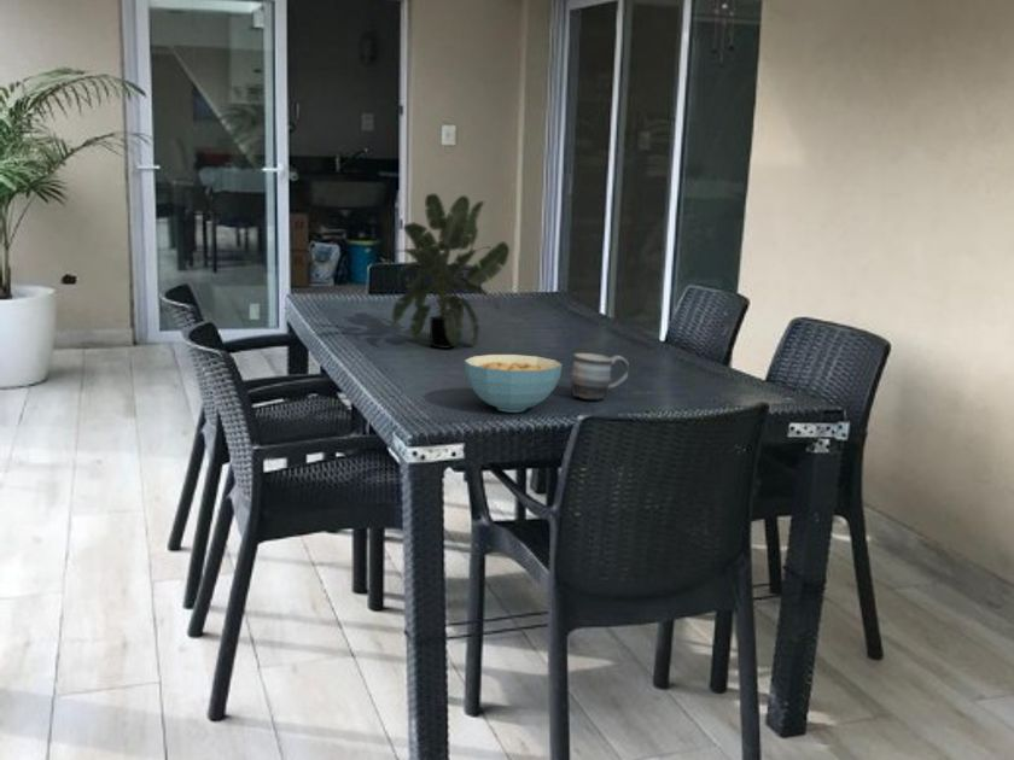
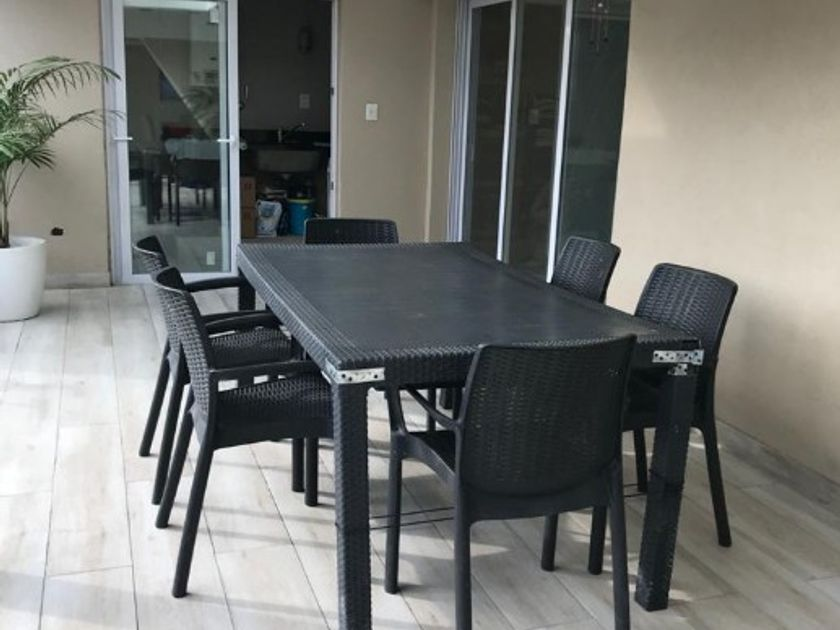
- mug [570,352,630,402]
- cereal bowl [464,353,564,414]
- potted plant [391,192,511,350]
